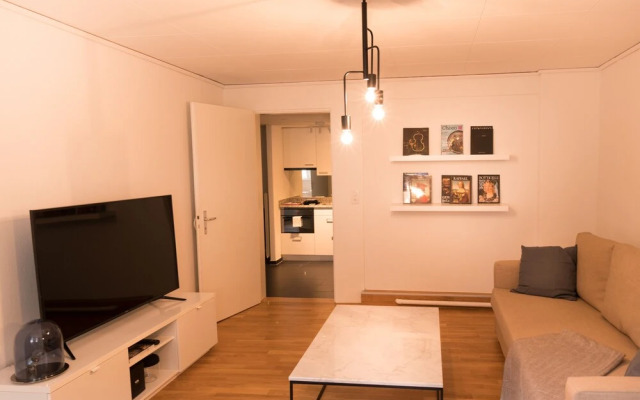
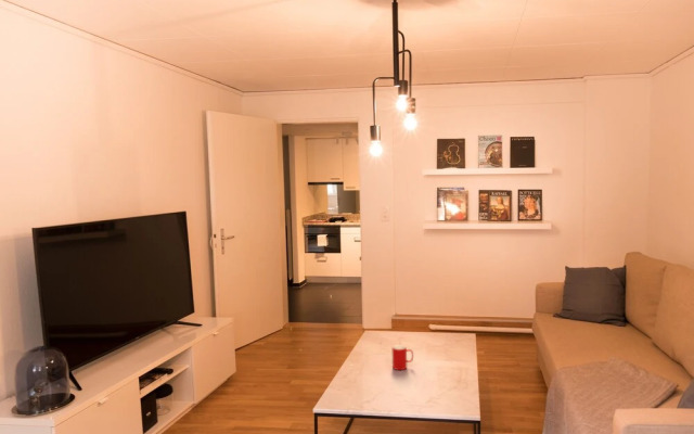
+ cup [390,344,414,371]
